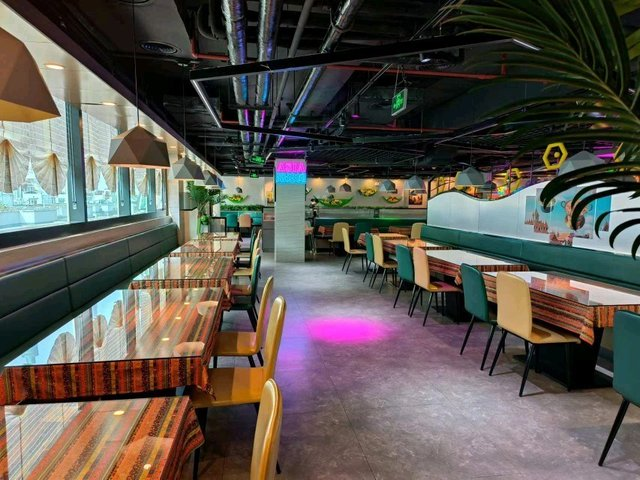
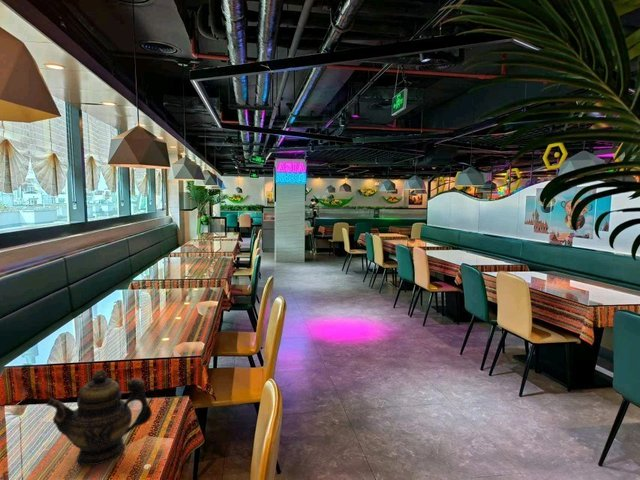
+ teapot [45,369,153,466]
